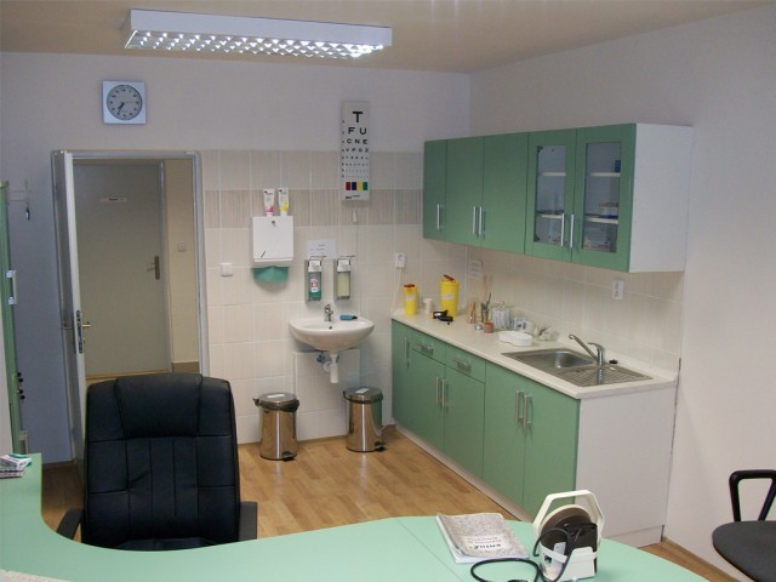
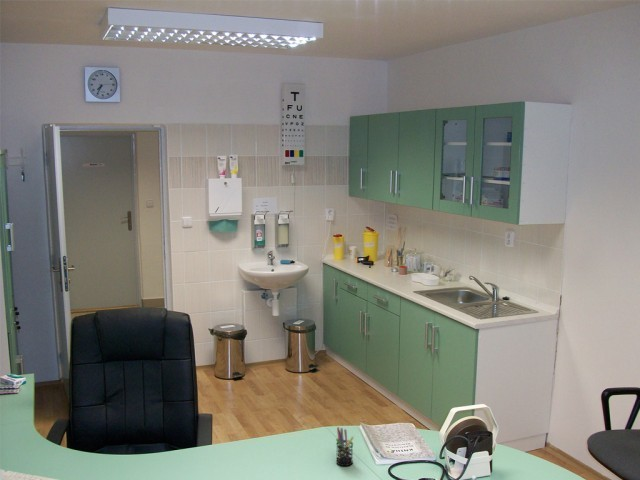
+ pen holder [335,426,355,467]
